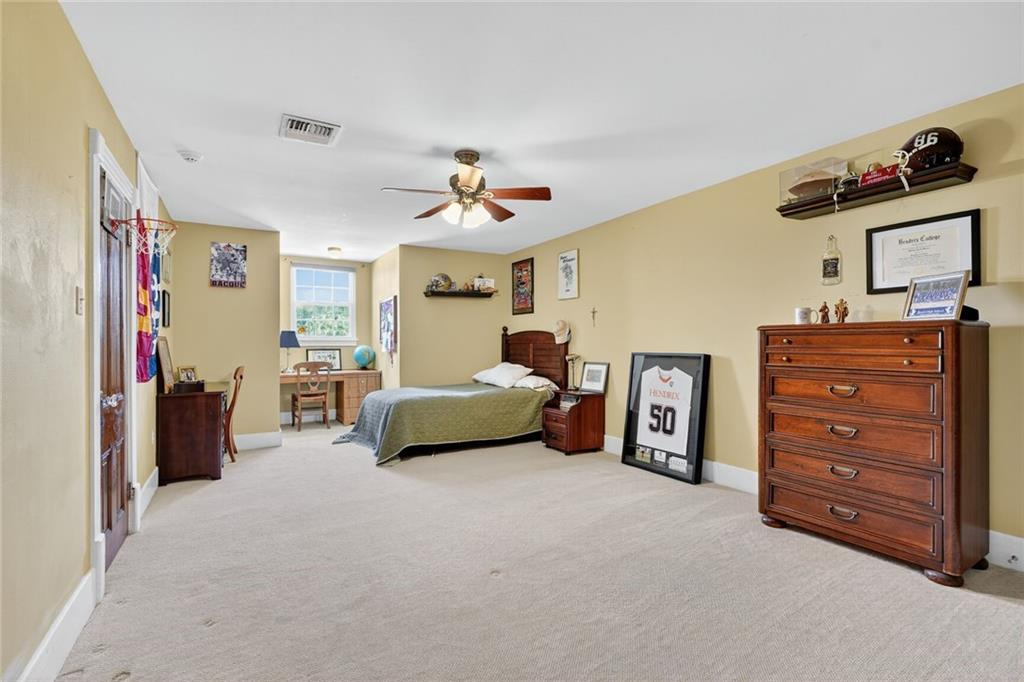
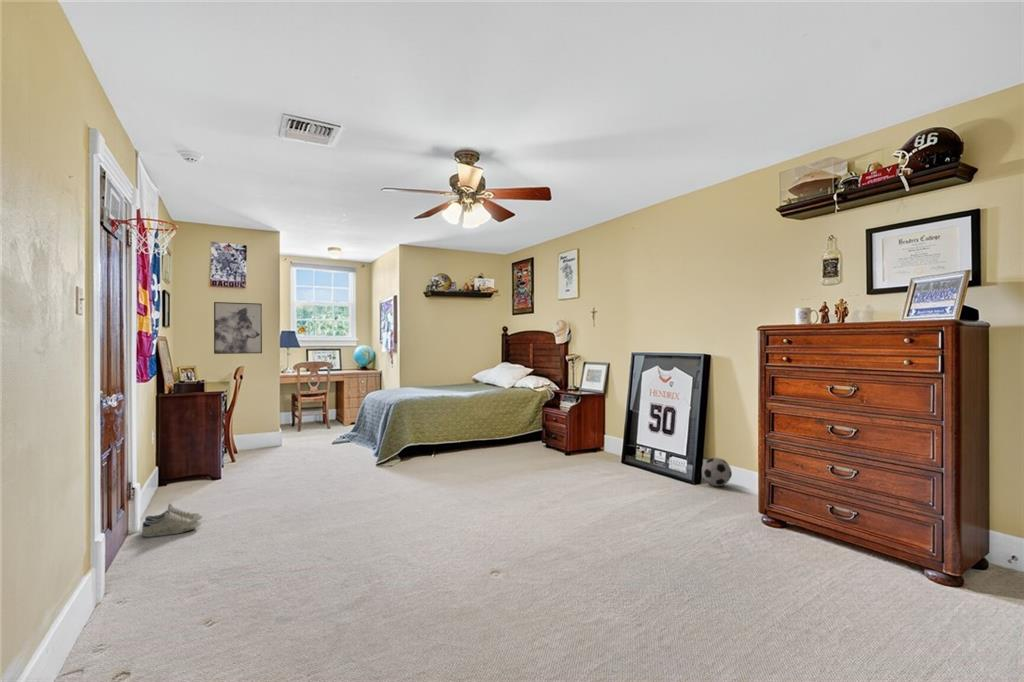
+ sneaker [141,503,204,538]
+ wall art [213,301,263,355]
+ soccer ball [701,457,733,487]
